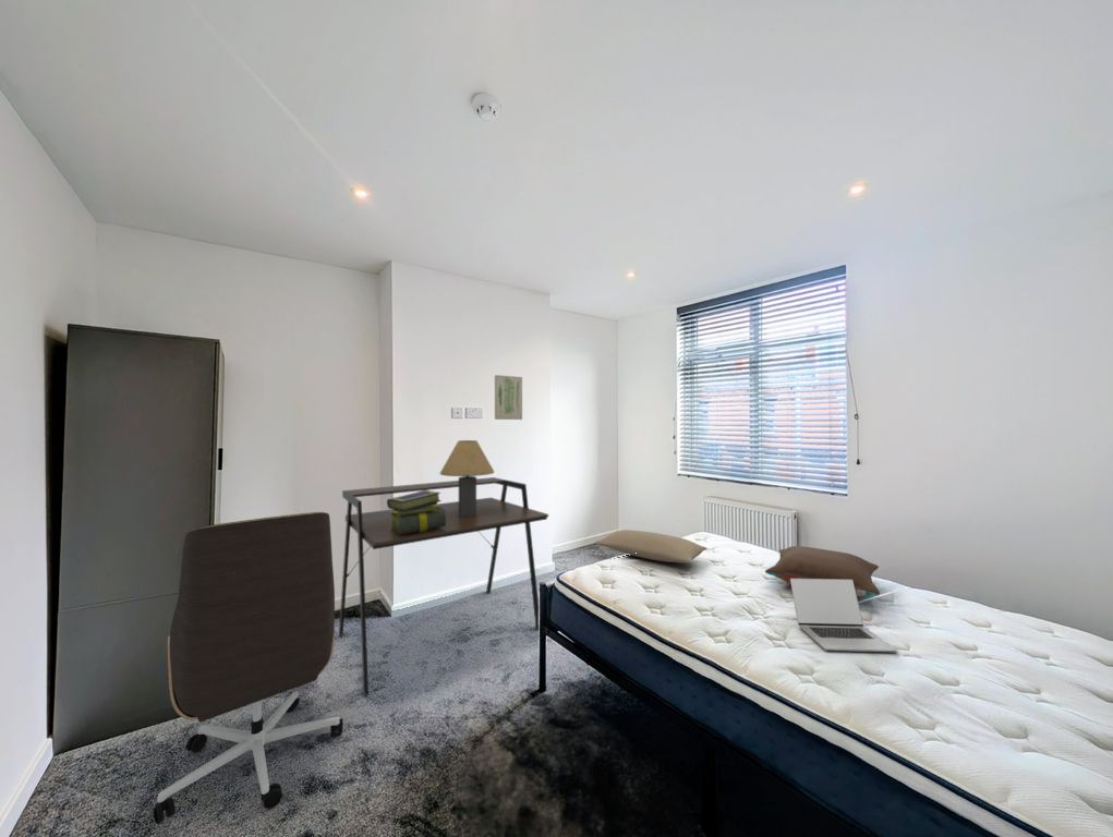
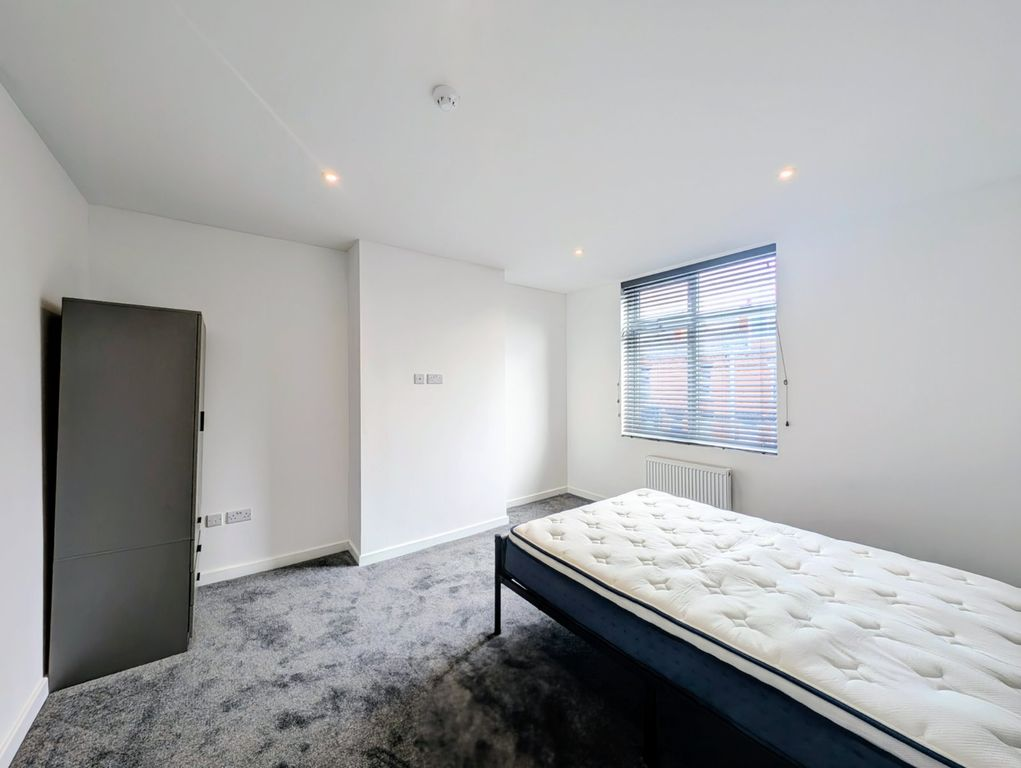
- table lamp [439,439,495,517]
- office chair [153,511,344,826]
- wall art [494,374,523,421]
- stack of books [386,489,446,535]
- laptop [789,579,898,654]
- pillow [764,545,881,597]
- desk [338,476,549,695]
- pillow [594,529,709,565]
